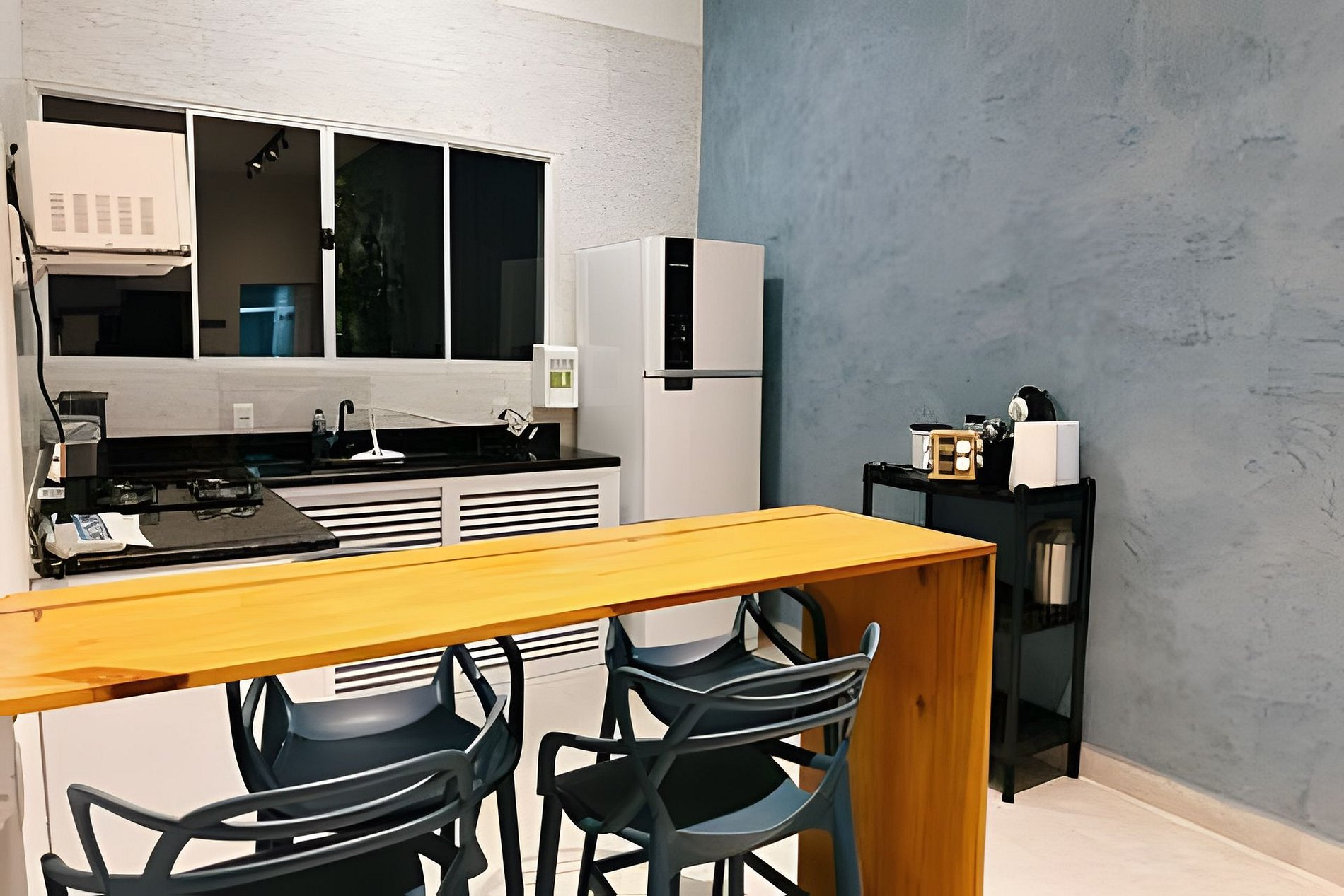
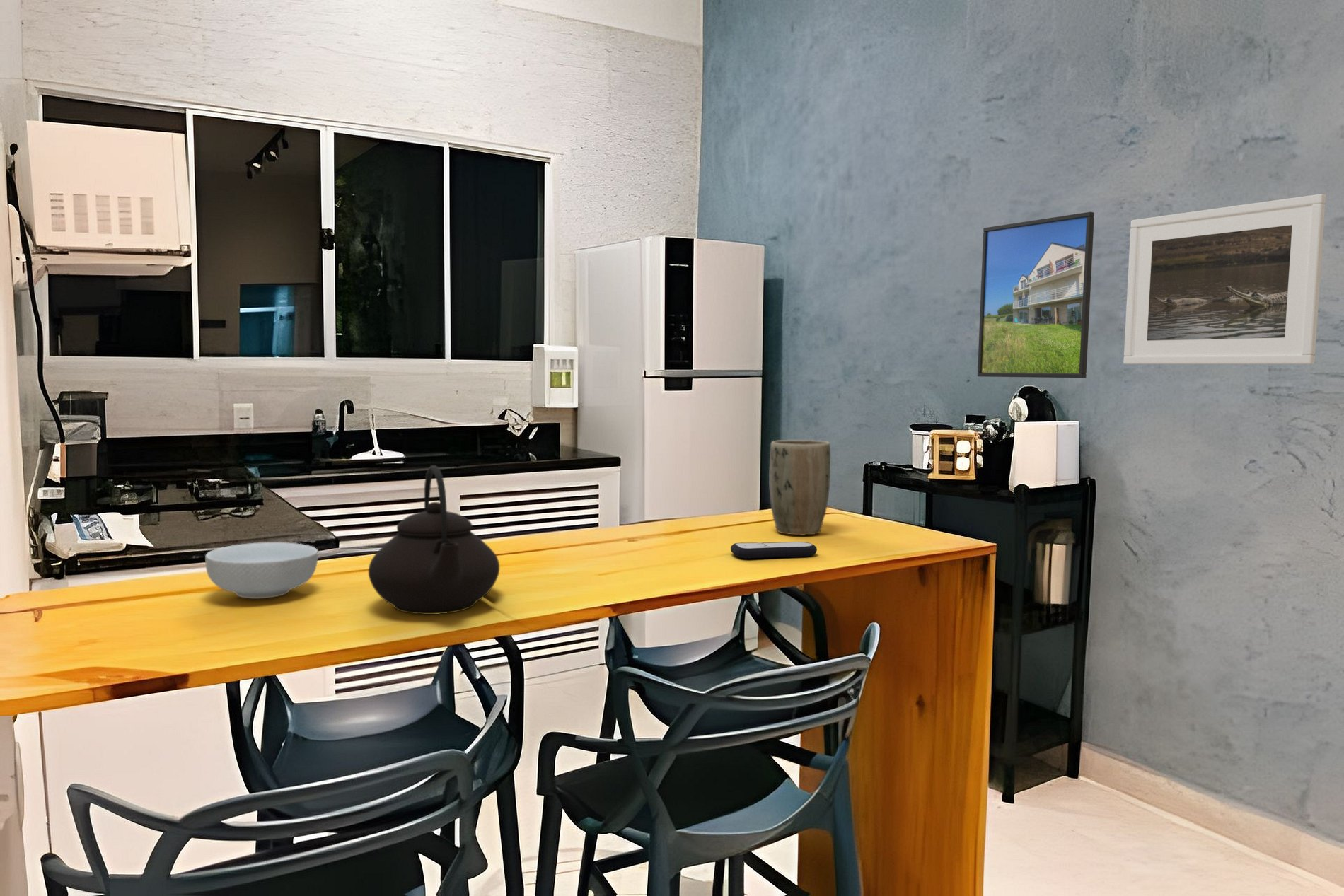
+ teapot [368,465,500,615]
+ cereal bowl [204,542,319,599]
+ remote control [730,541,818,559]
+ plant pot [768,439,831,536]
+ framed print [977,211,1095,379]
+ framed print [1123,193,1326,365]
